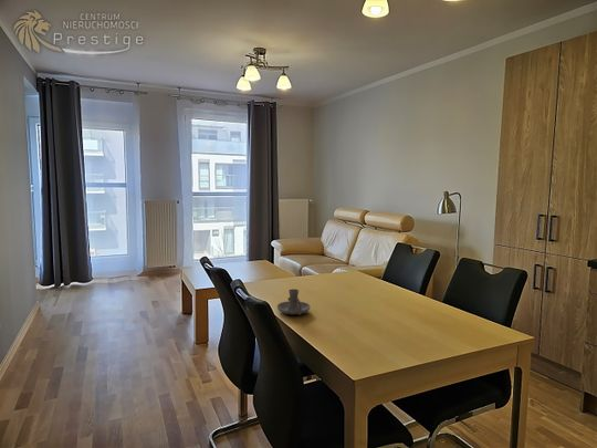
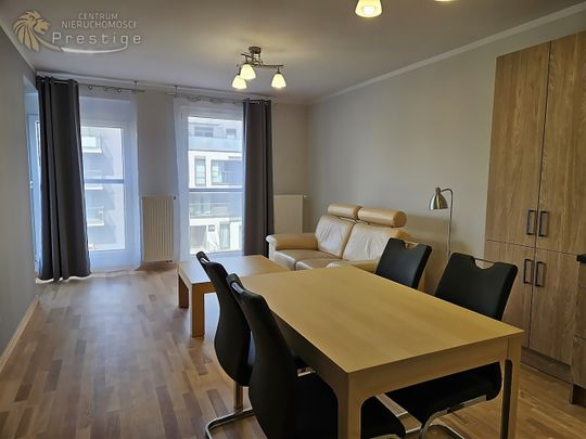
- candle holder [276,288,312,315]
